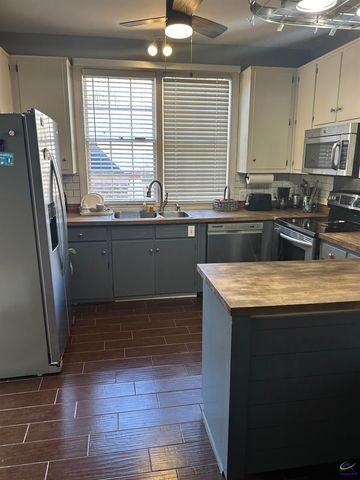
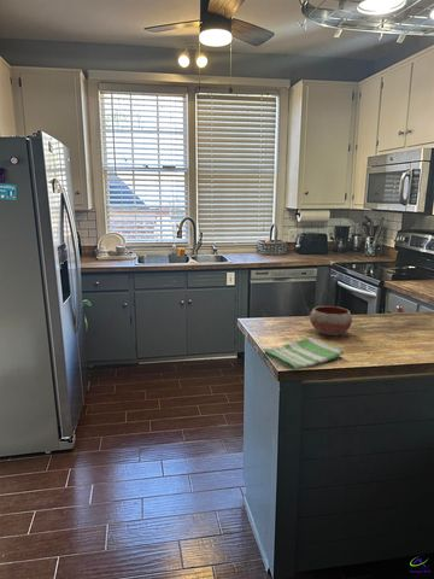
+ bowl [309,305,353,337]
+ dish towel [262,337,346,372]
